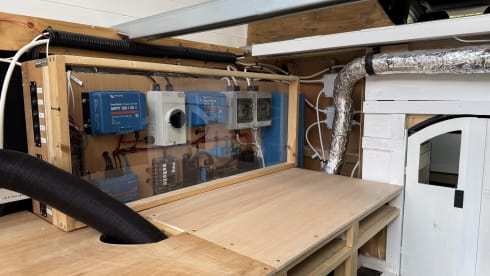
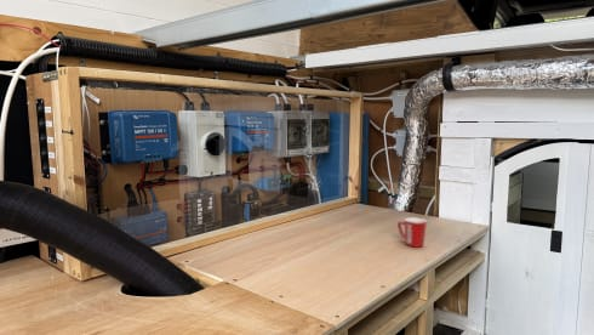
+ mug [396,216,428,248]
